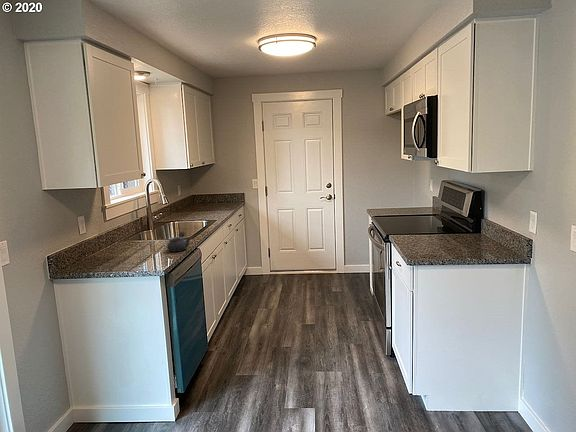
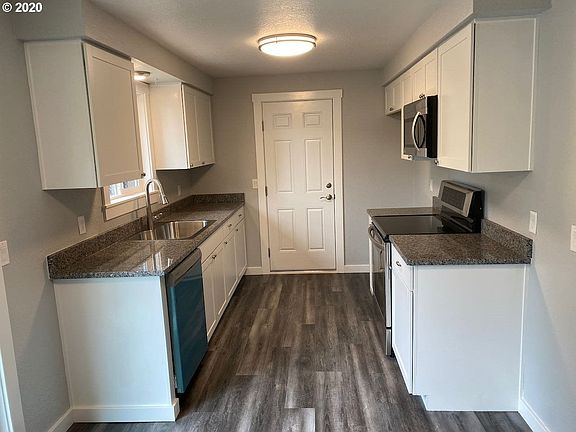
- teapot [166,230,192,252]
